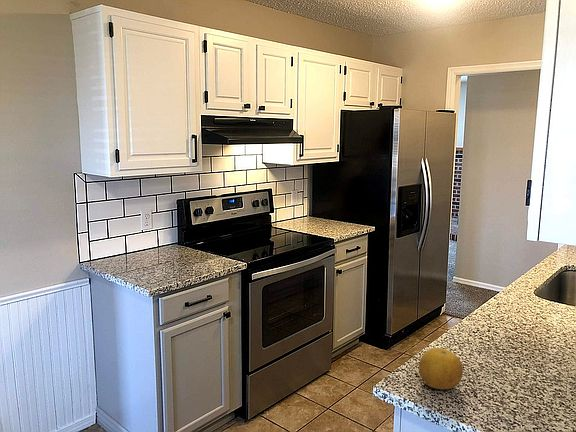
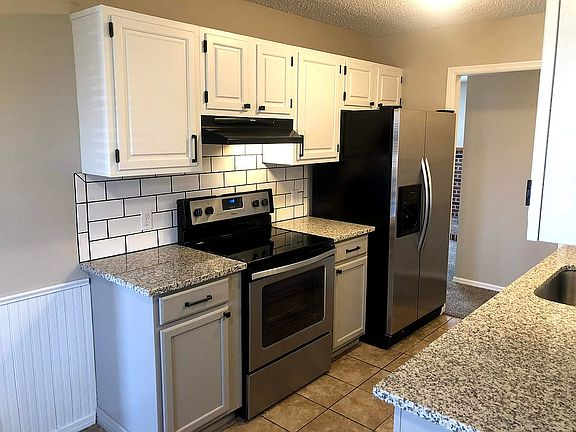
- fruit [418,347,464,390]
